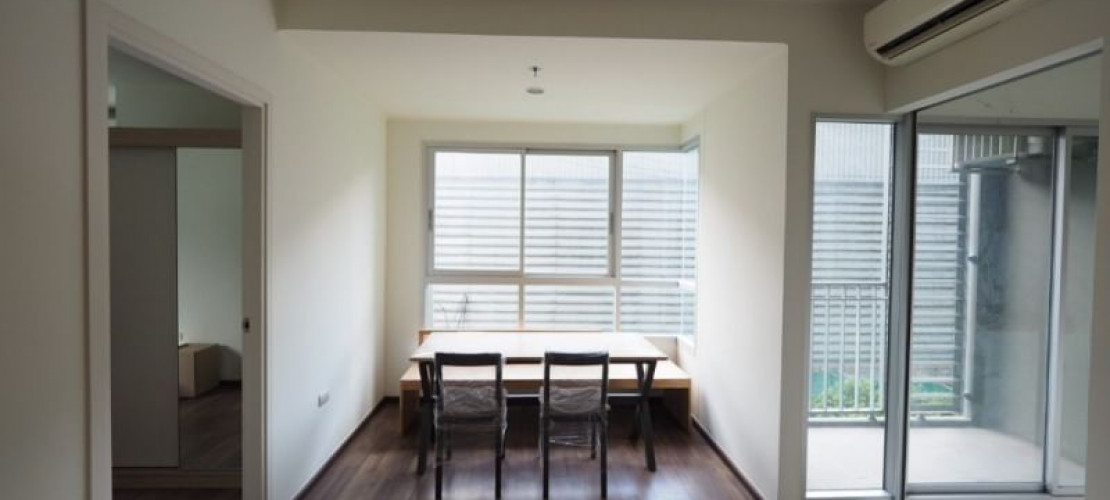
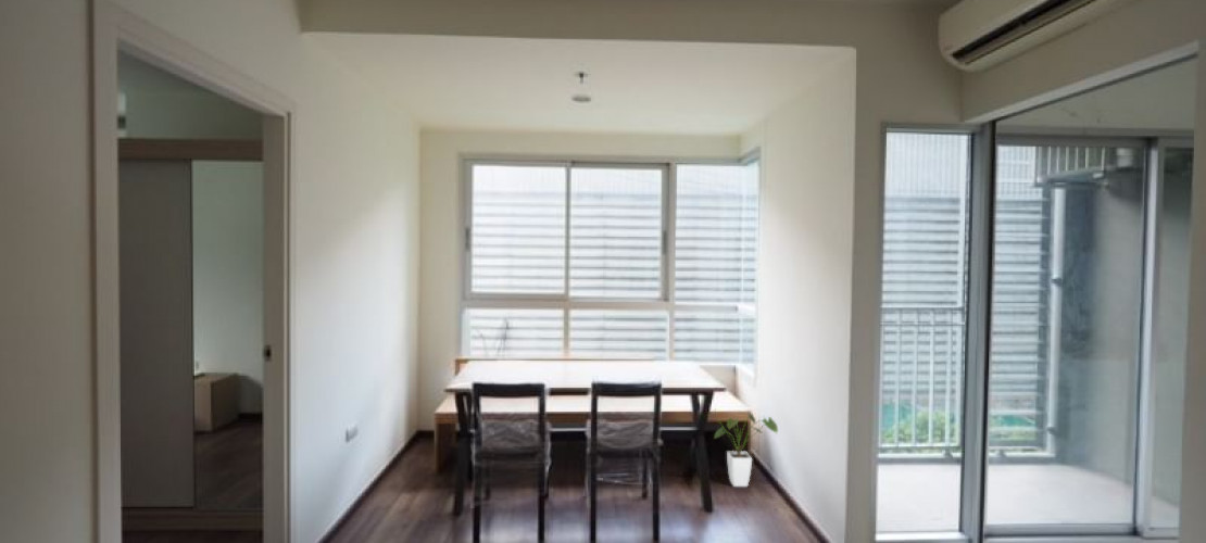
+ house plant [708,407,779,488]
